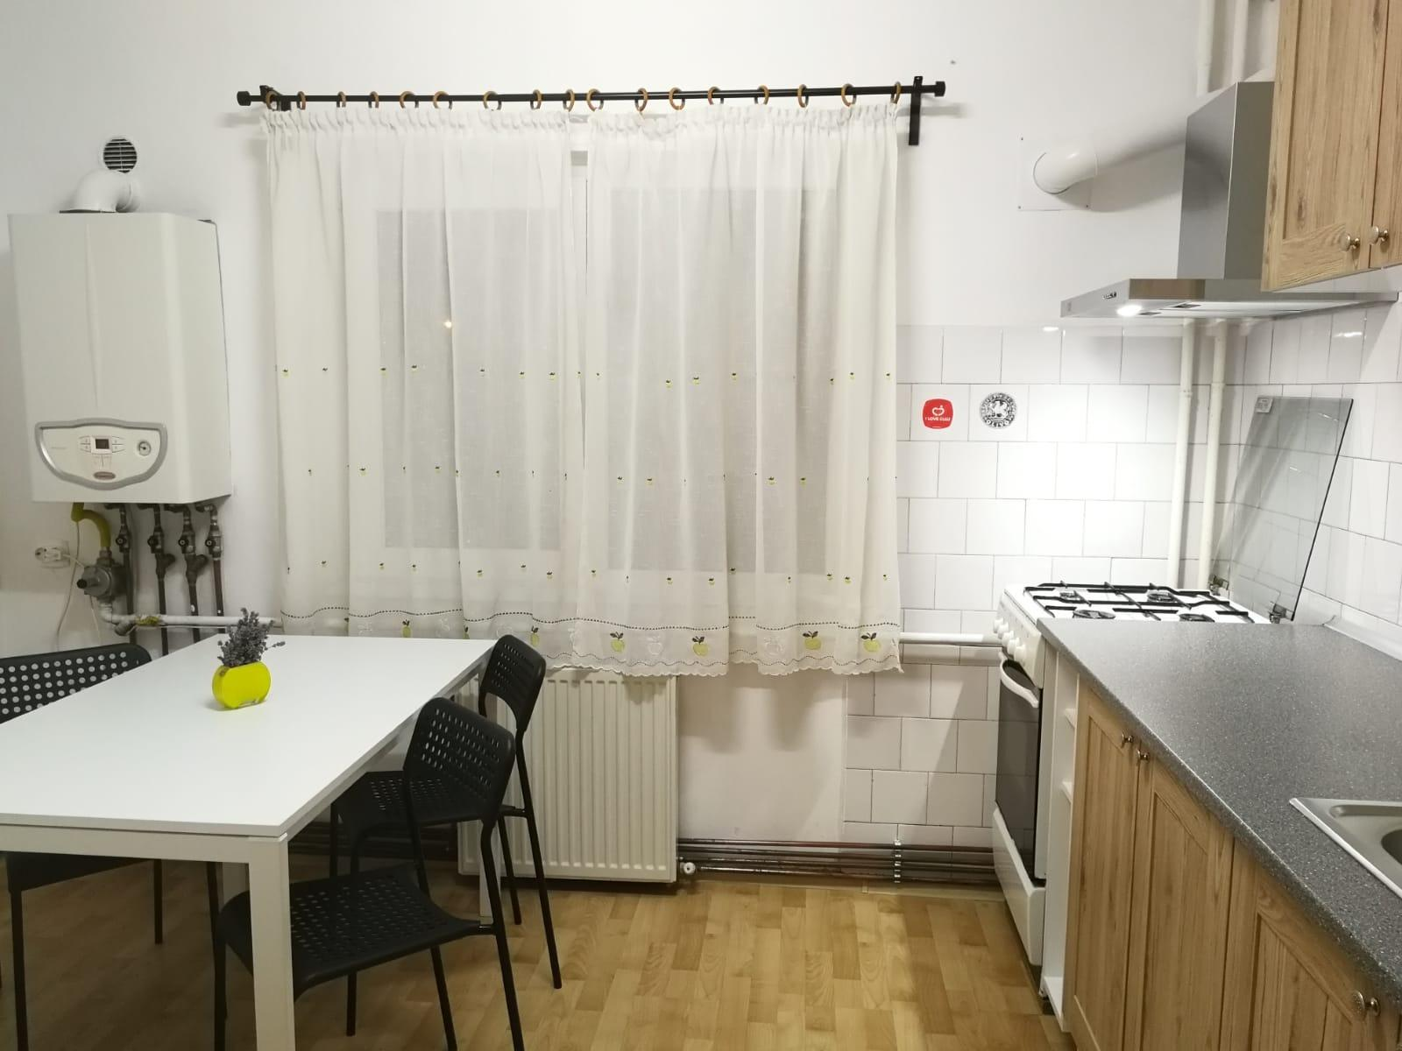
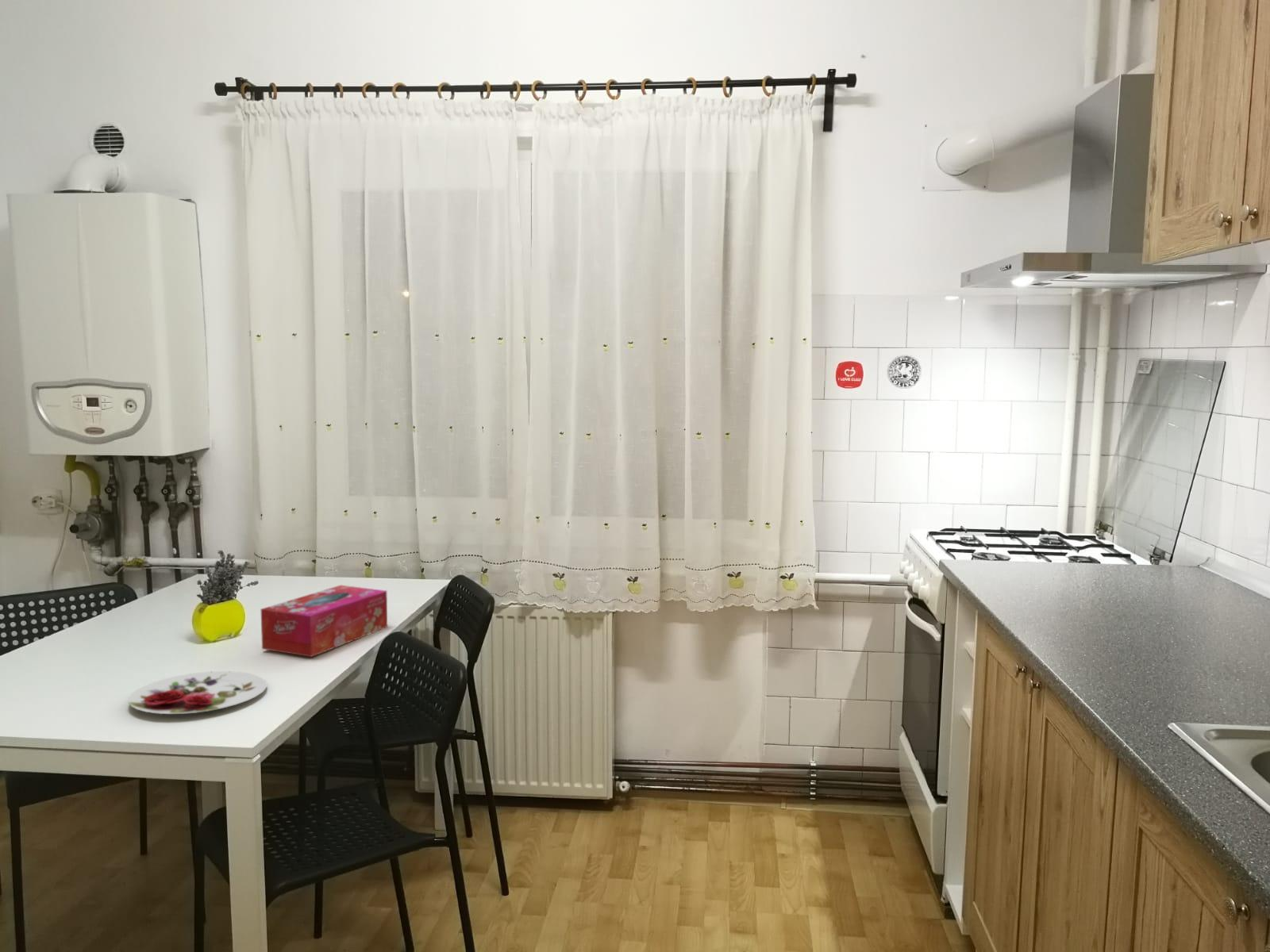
+ plate [128,670,267,715]
+ tissue box [260,585,388,658]
